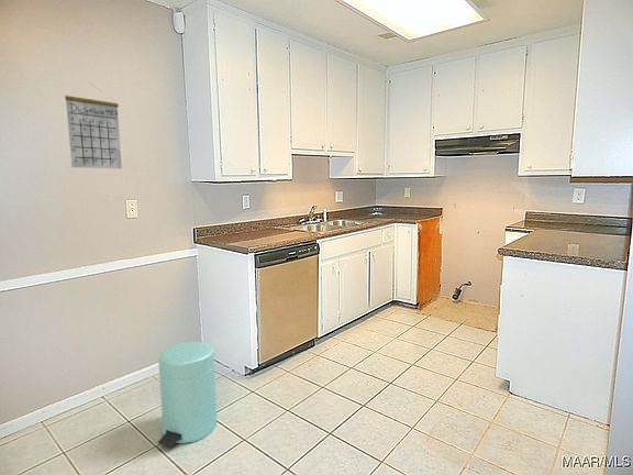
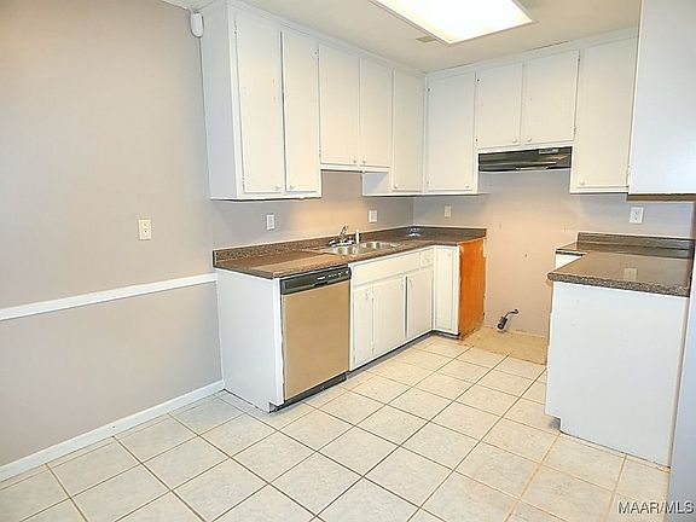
- calendar [64,84,123,169]
- trash can [157,341,218,449]
